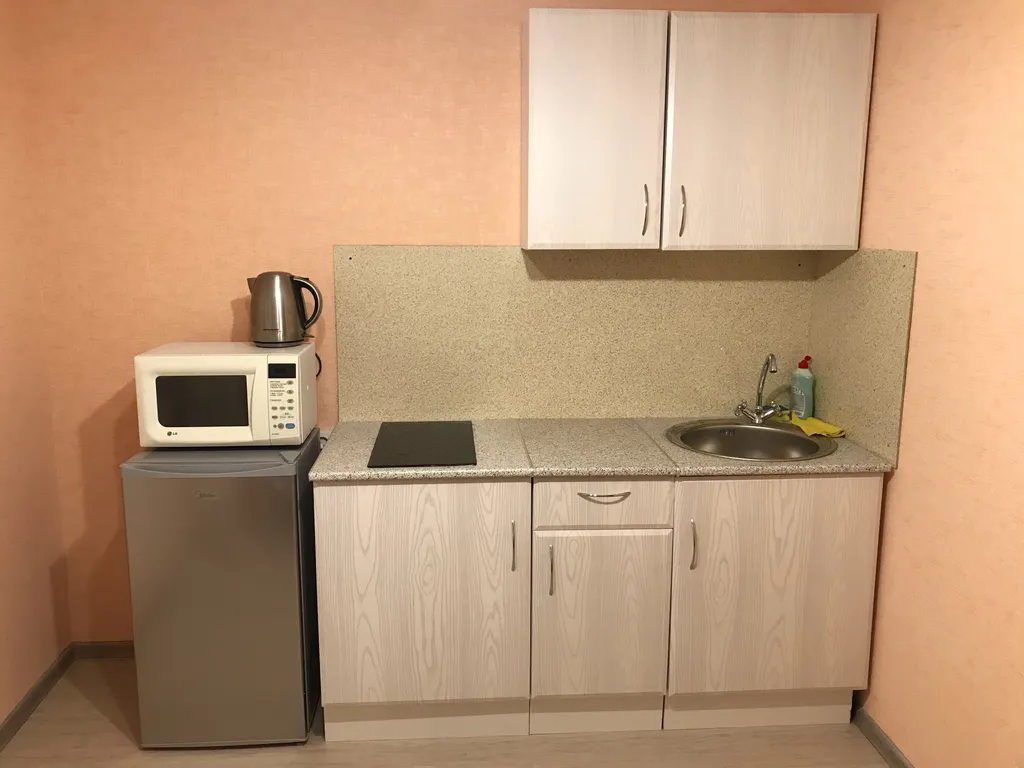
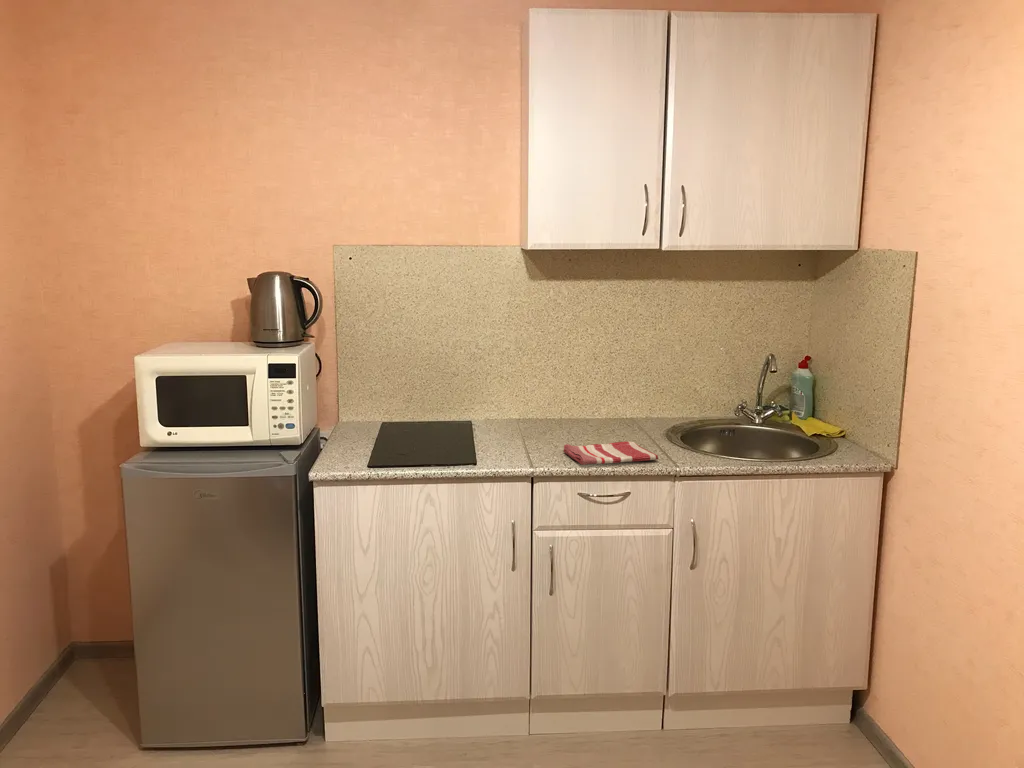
+ dish towel [563,441,659,466]
